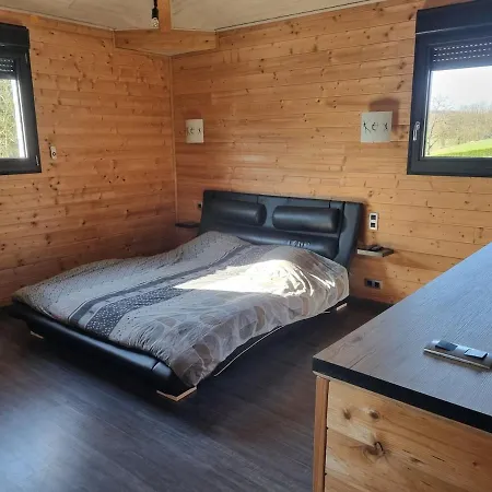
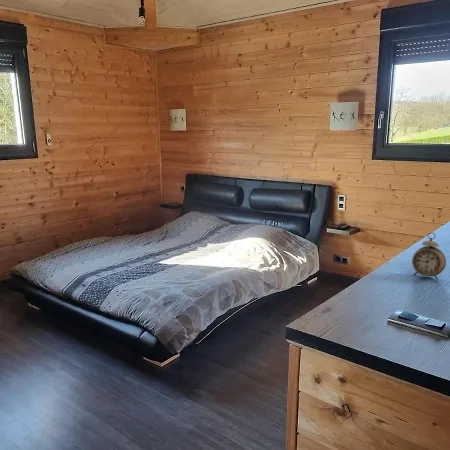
+ alarm clock [411,232,447,282]
